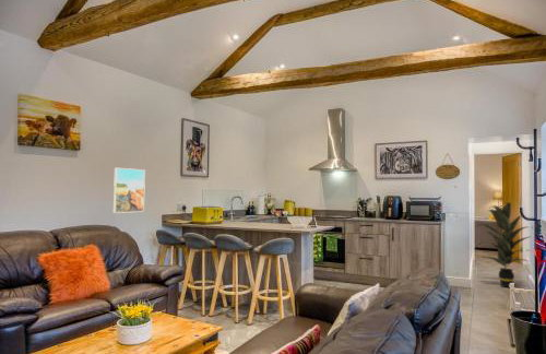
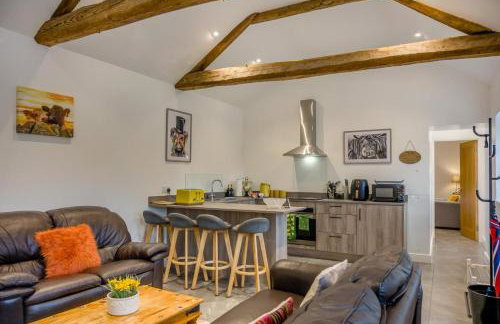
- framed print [112,167,146,214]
- indoor plant [474,201,535,288]
